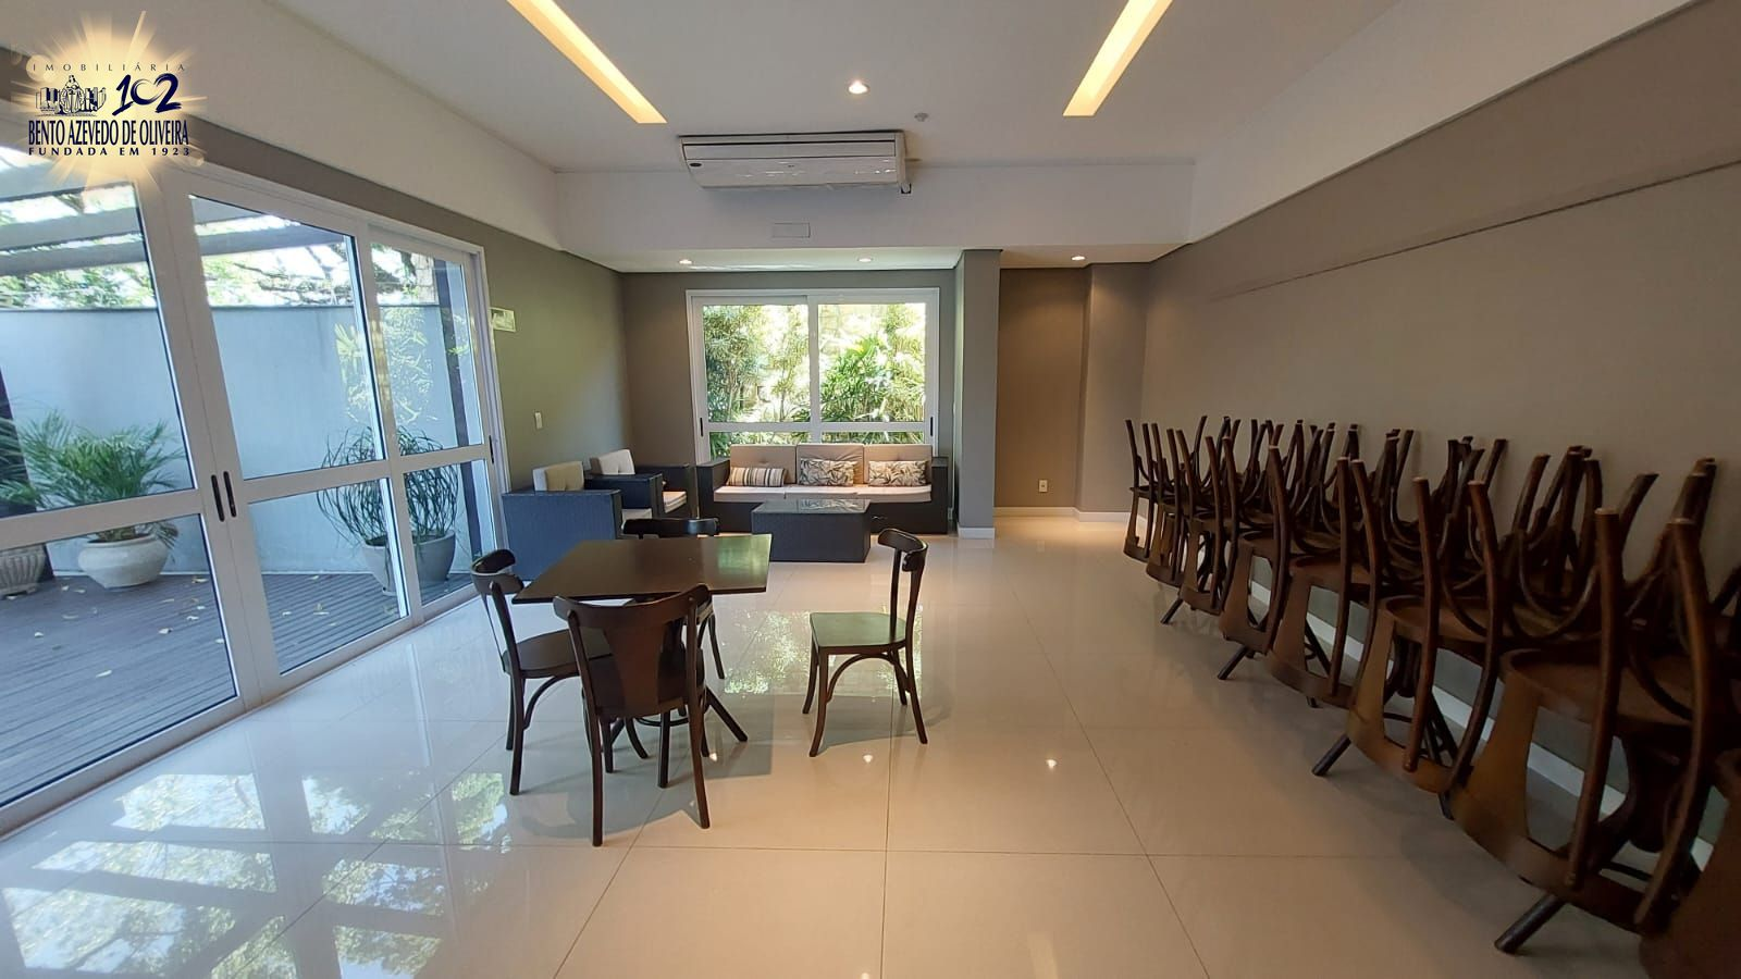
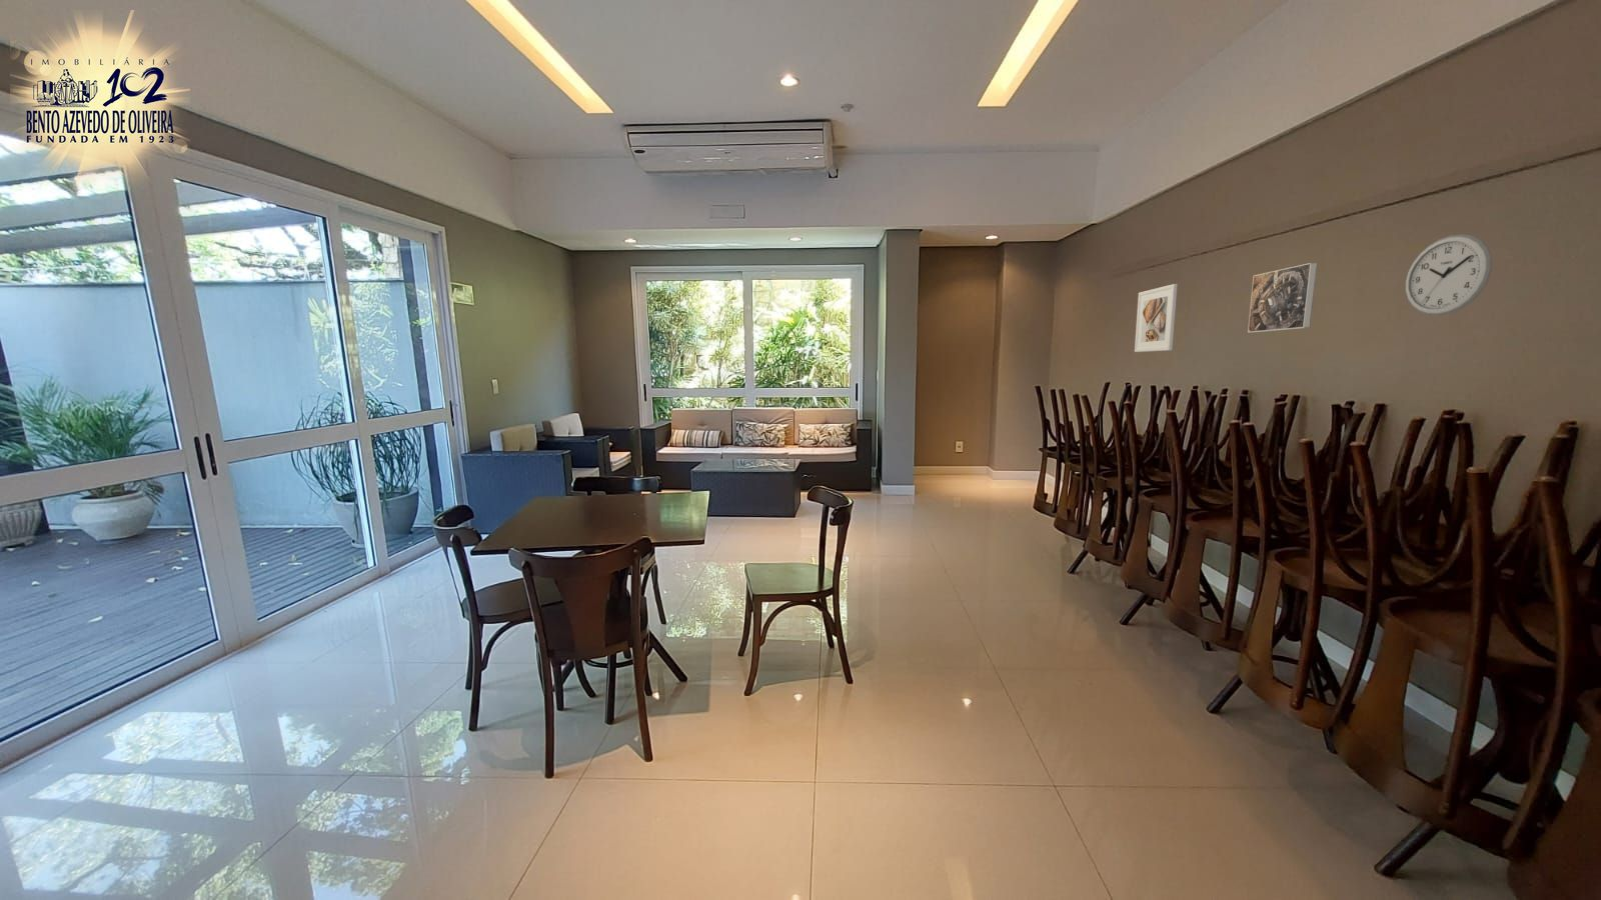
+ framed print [1247,262,1318,333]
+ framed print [1134,284,1179,353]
+ wall clock [1405,233,1493,316]
